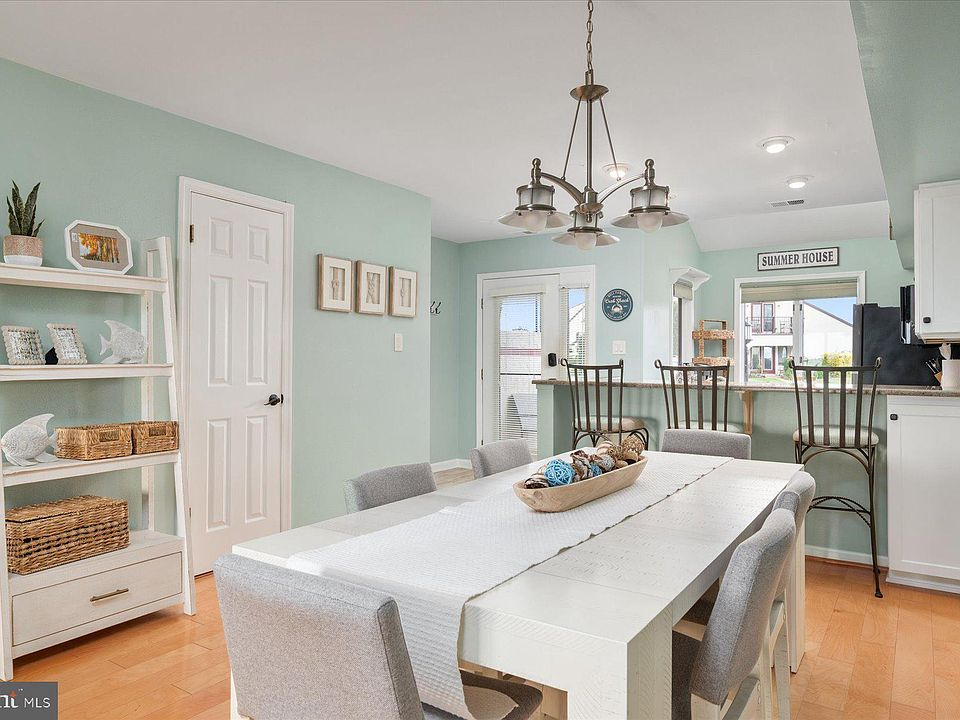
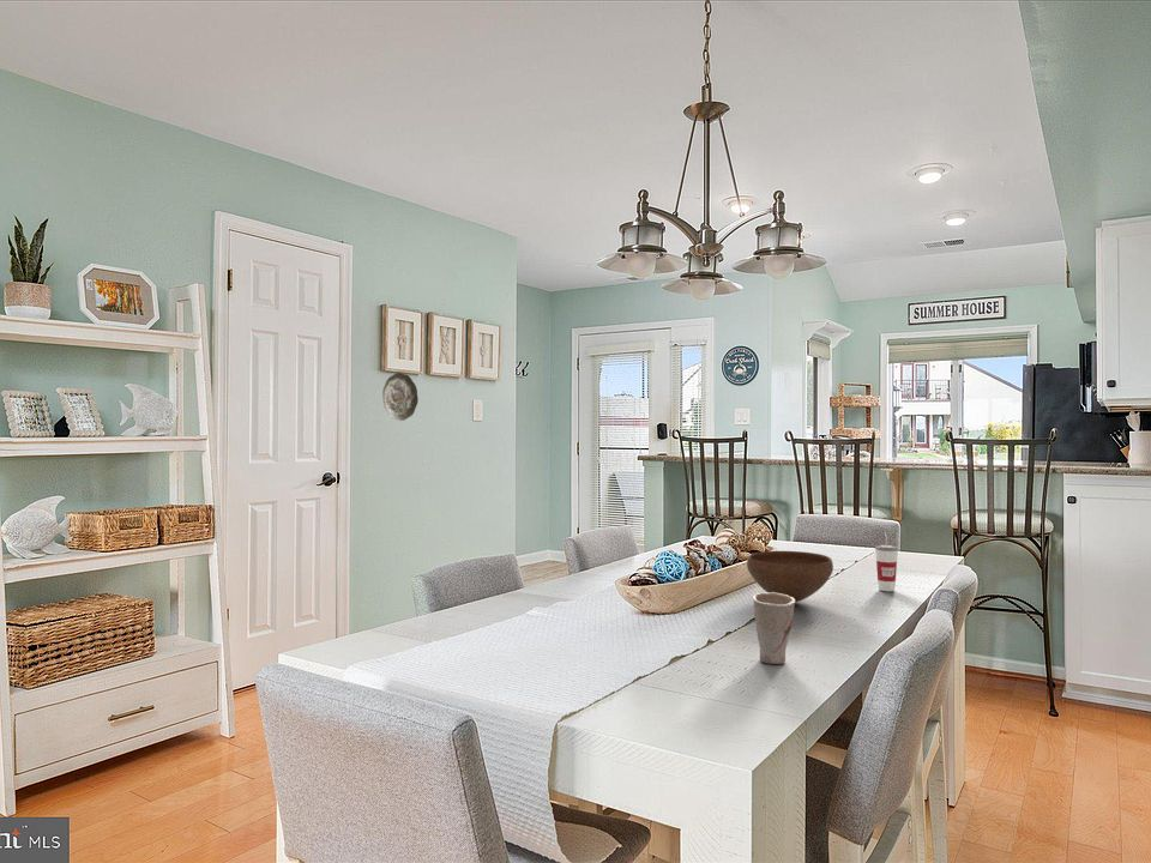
+ decorative plate [381,372,420,422]
+ cup [752,591,796,665]
+ bowl [746,550,834,603]
+ cup [874,531,899,592]
